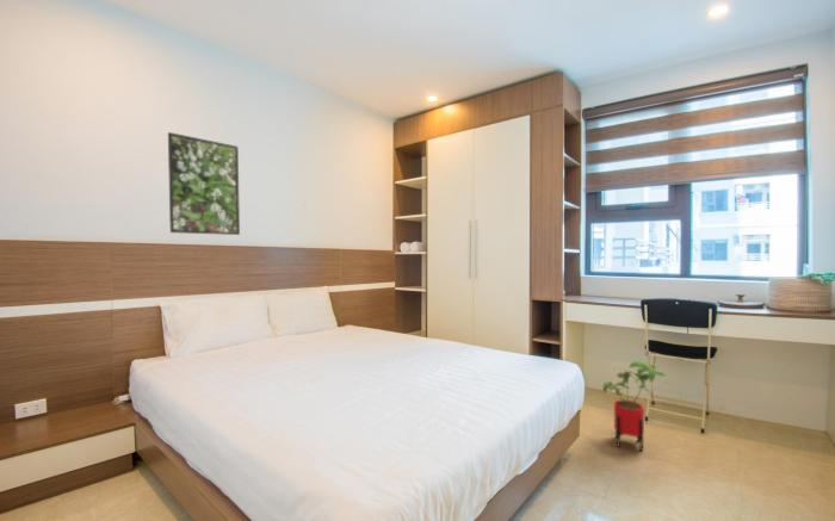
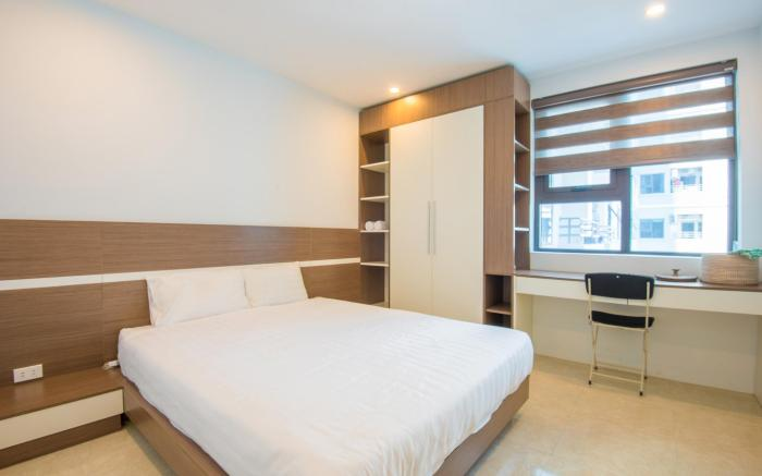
- house plant [601,359,668,452]
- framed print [167,131,241,236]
